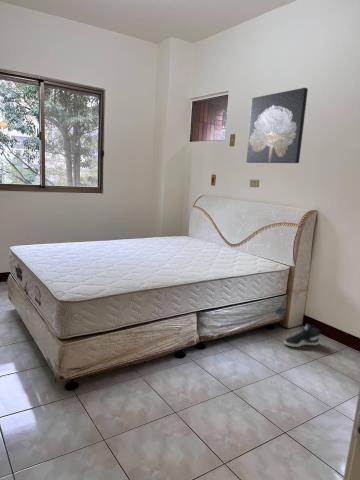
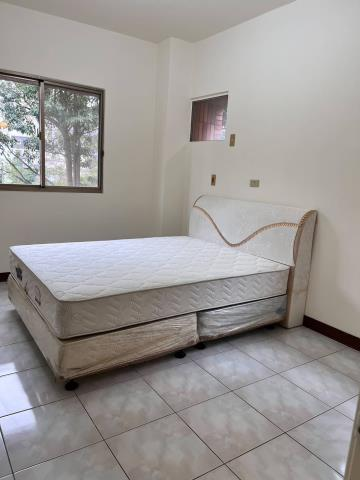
- sneaker [283,323,321,348]
- wall art [245,87,309,164]
